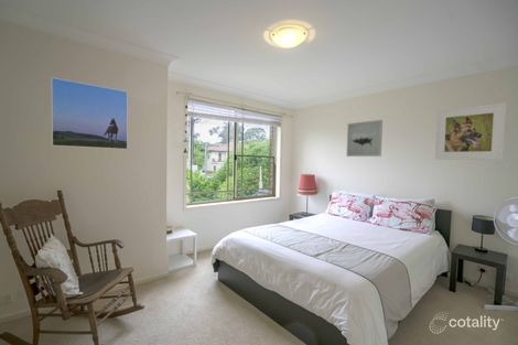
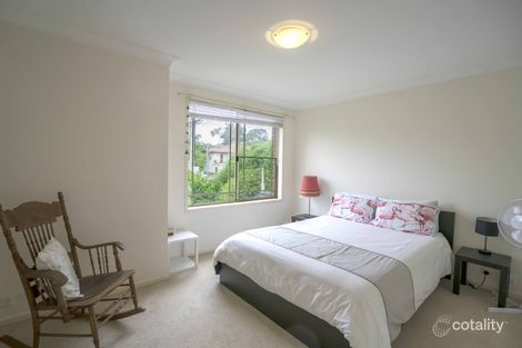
- wall art [346,119,384,158]
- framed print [434,101,507,161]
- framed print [51,76,129,150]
